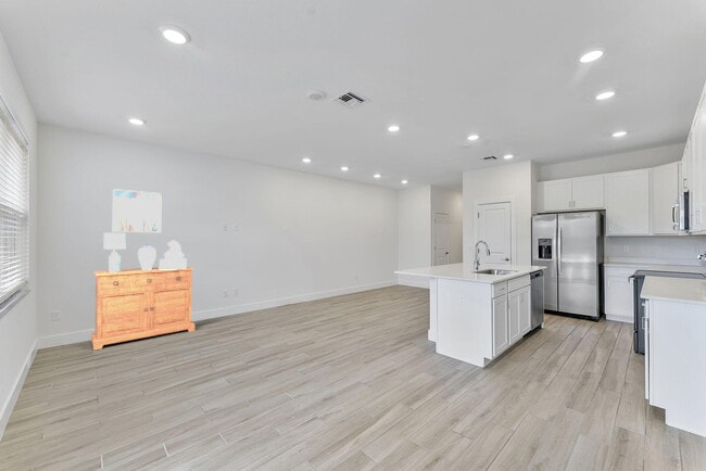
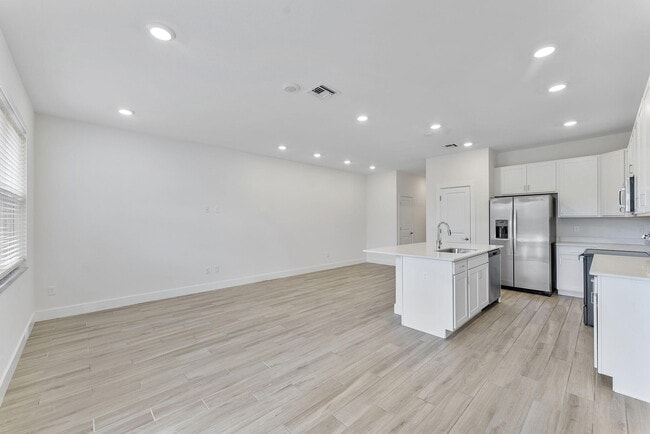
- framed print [112,188,163,233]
- decorative urn [137,243,157,270]
- sculpture bust [159,240,188,269]
- sideboard [90,266,196,352]
- lamp [103,232,127,272]
